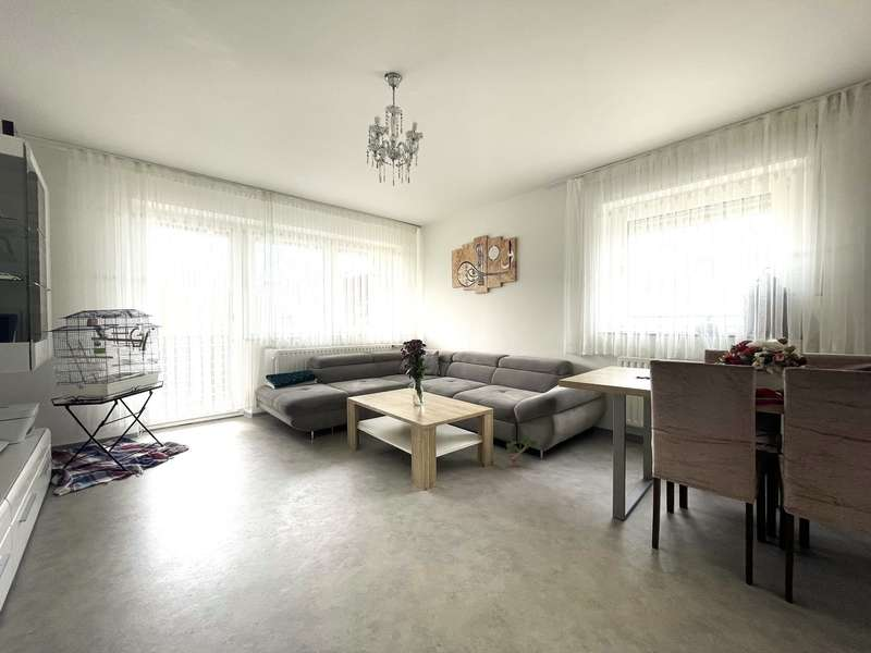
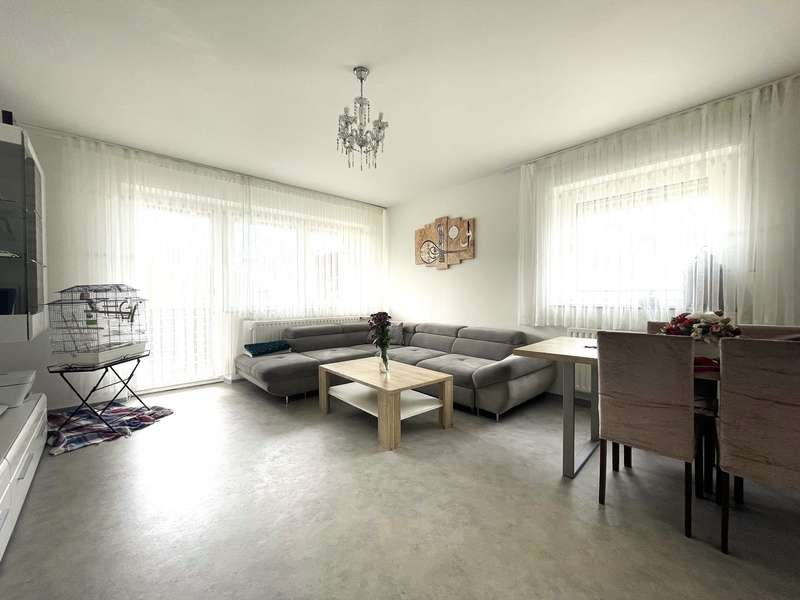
- potted plant [504,433,541,468]
